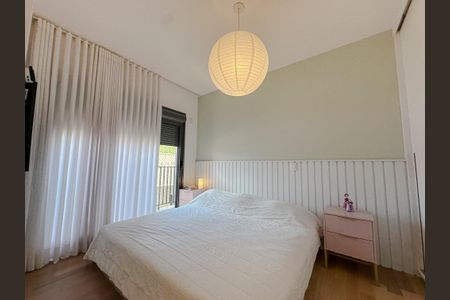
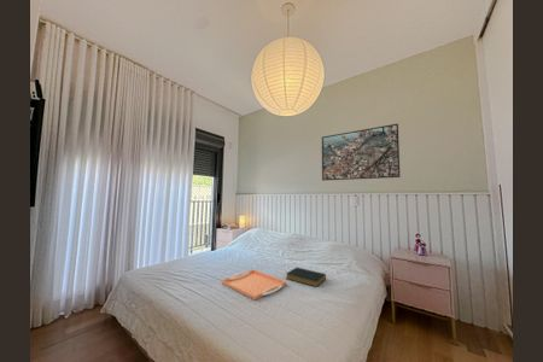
+ serving tray [221,269,288,300]
+ hardback book [285,267,327,288]
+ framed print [321,123,402,182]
